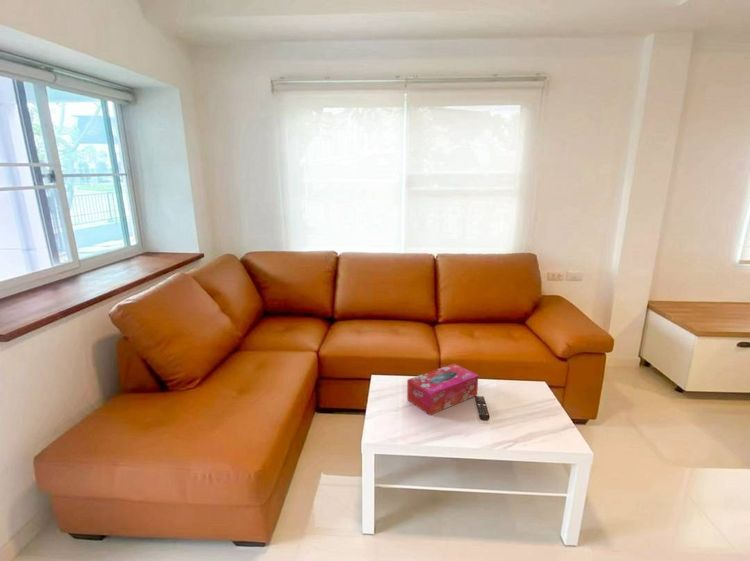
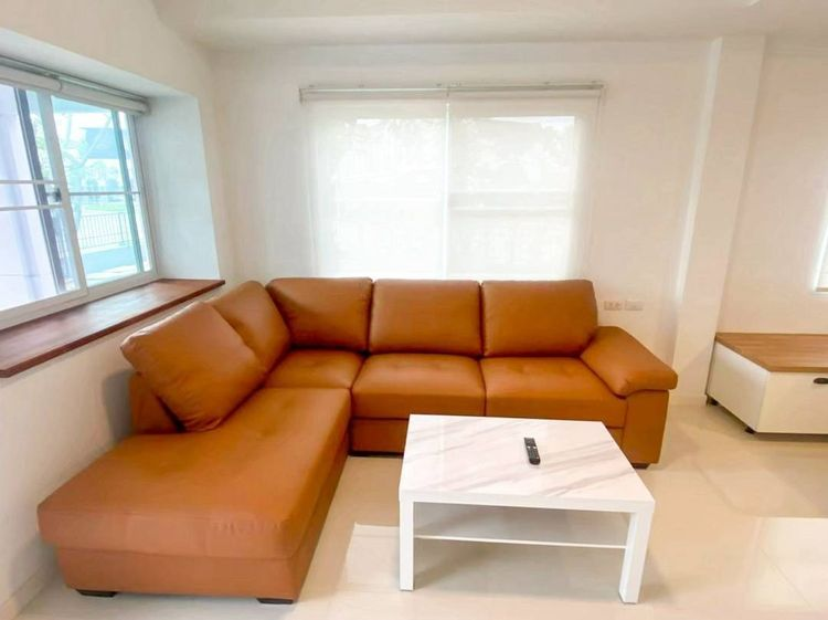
- tissue box [406,363,479,416]
